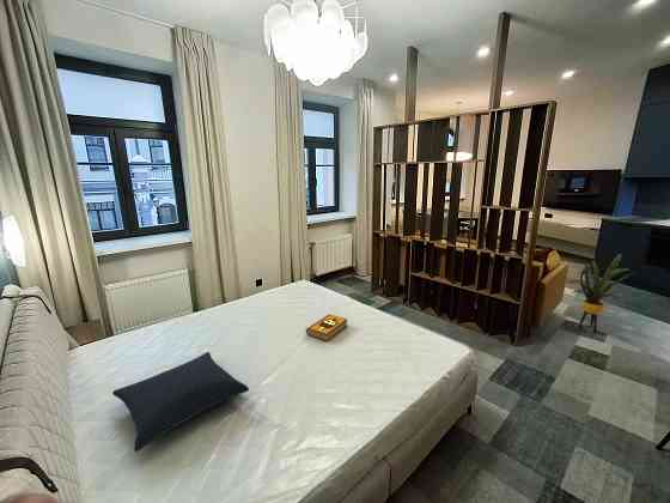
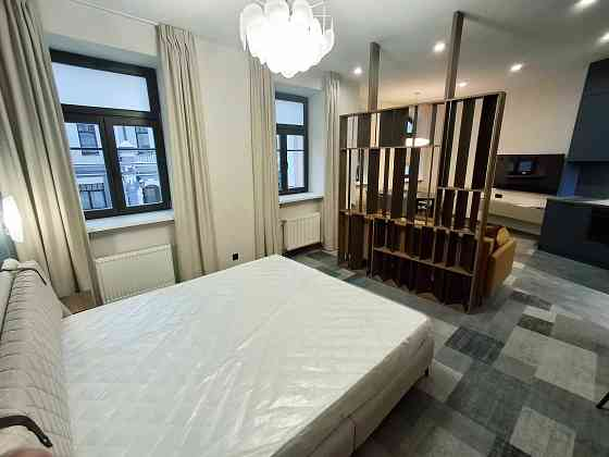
- house plant [565,253,635,334]
- hardback book [305,313,348,343]
- pillow [111,351,250,453]
